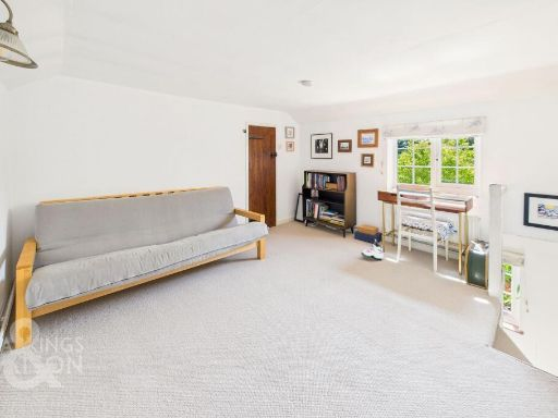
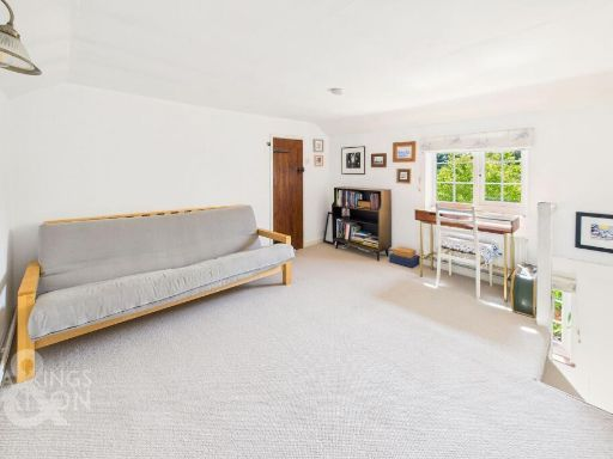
- sneaker [362,238,385,259]
